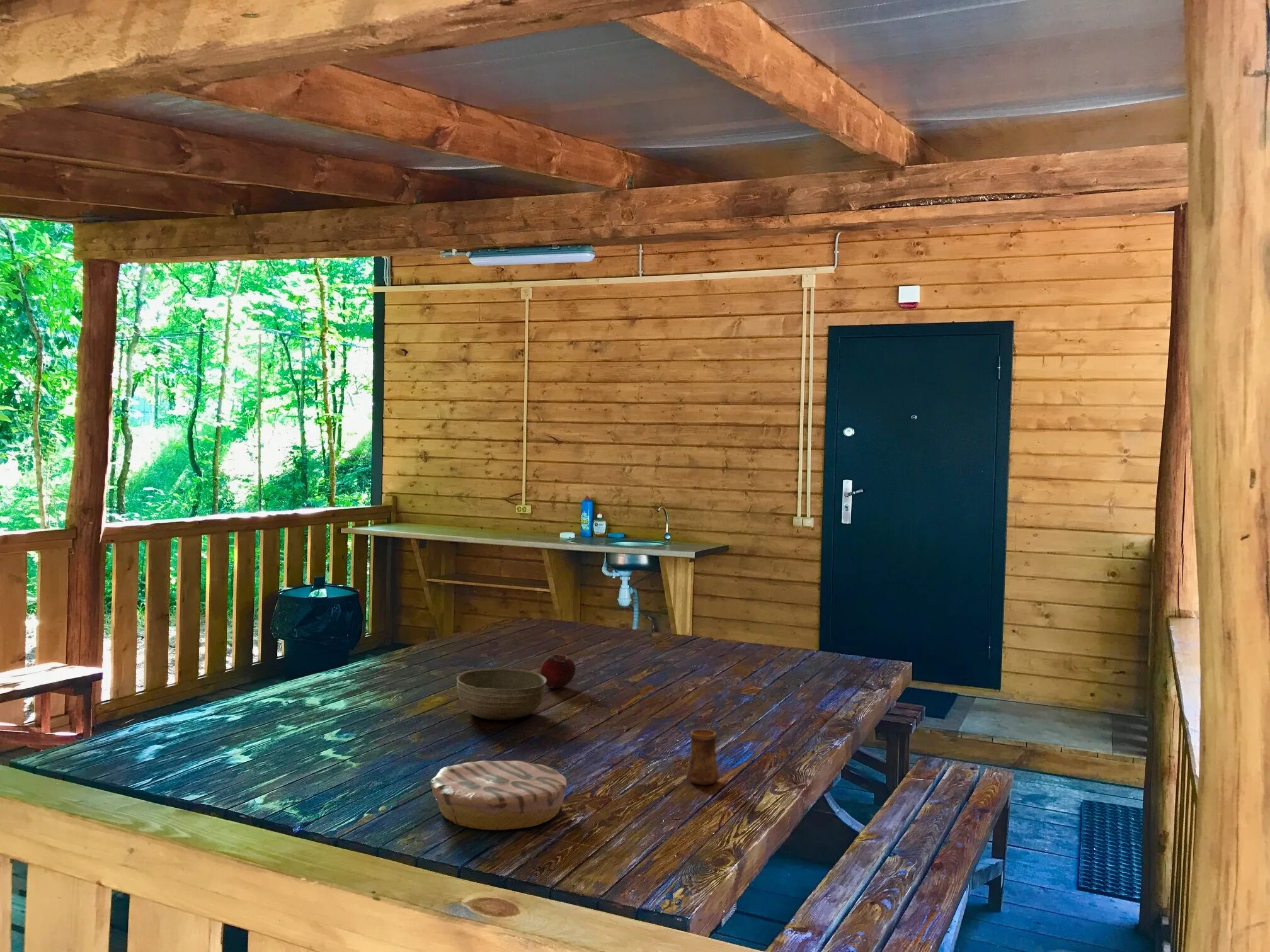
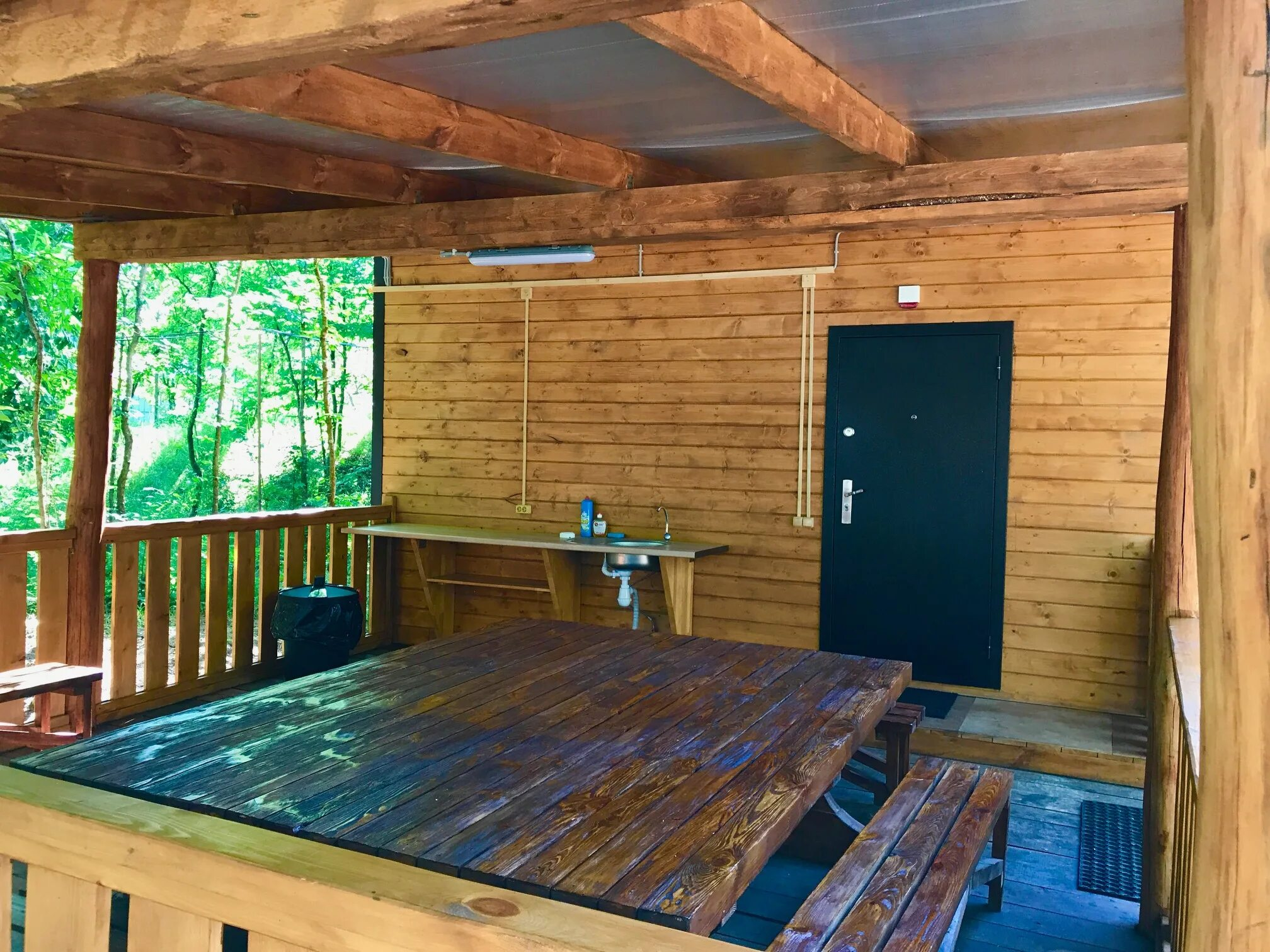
- plate [430,760,568,830]
- fruit [540,654,576,689]
- bowl [456,667,547,720]
- cup [685,728,719,786]
